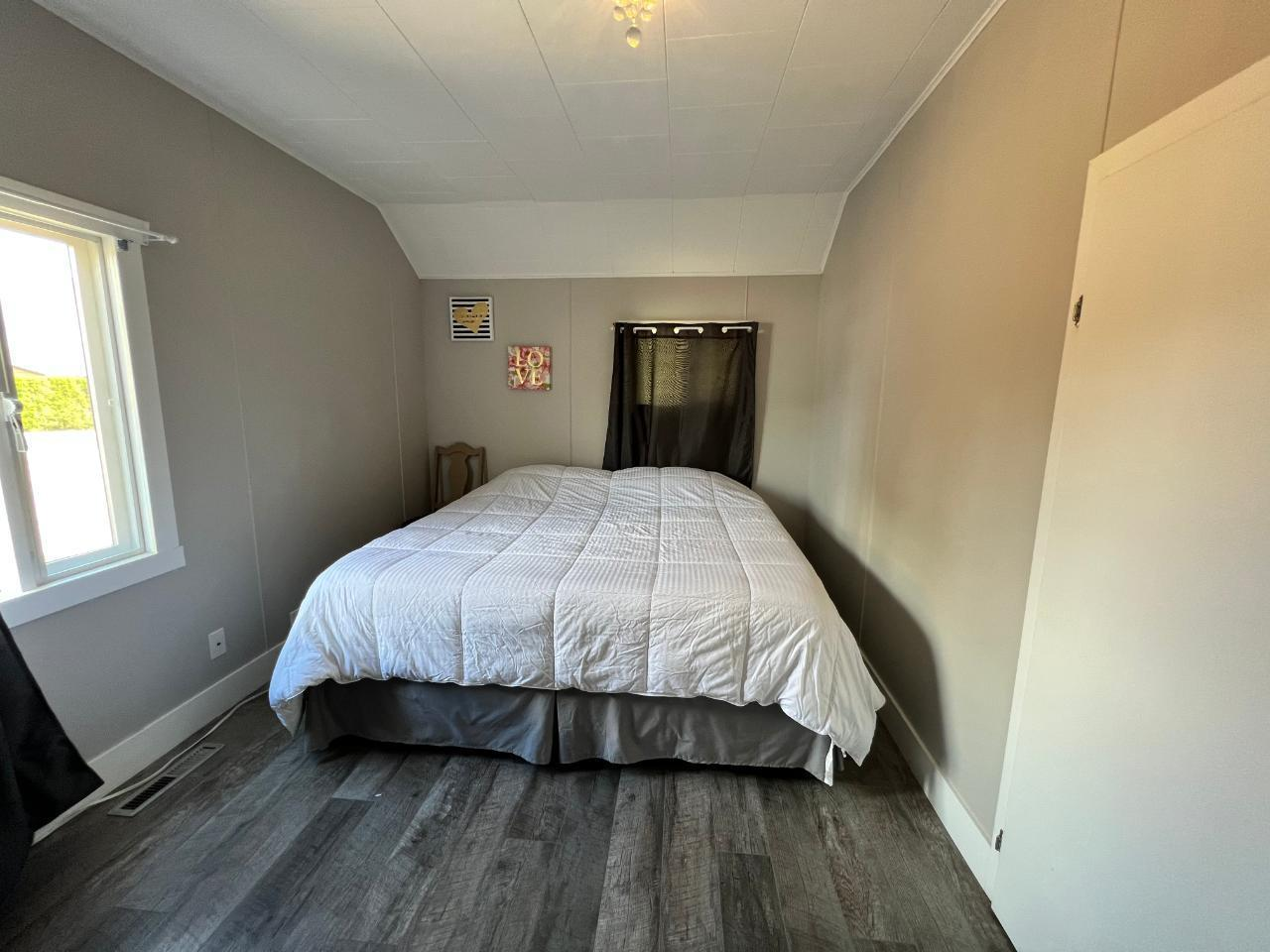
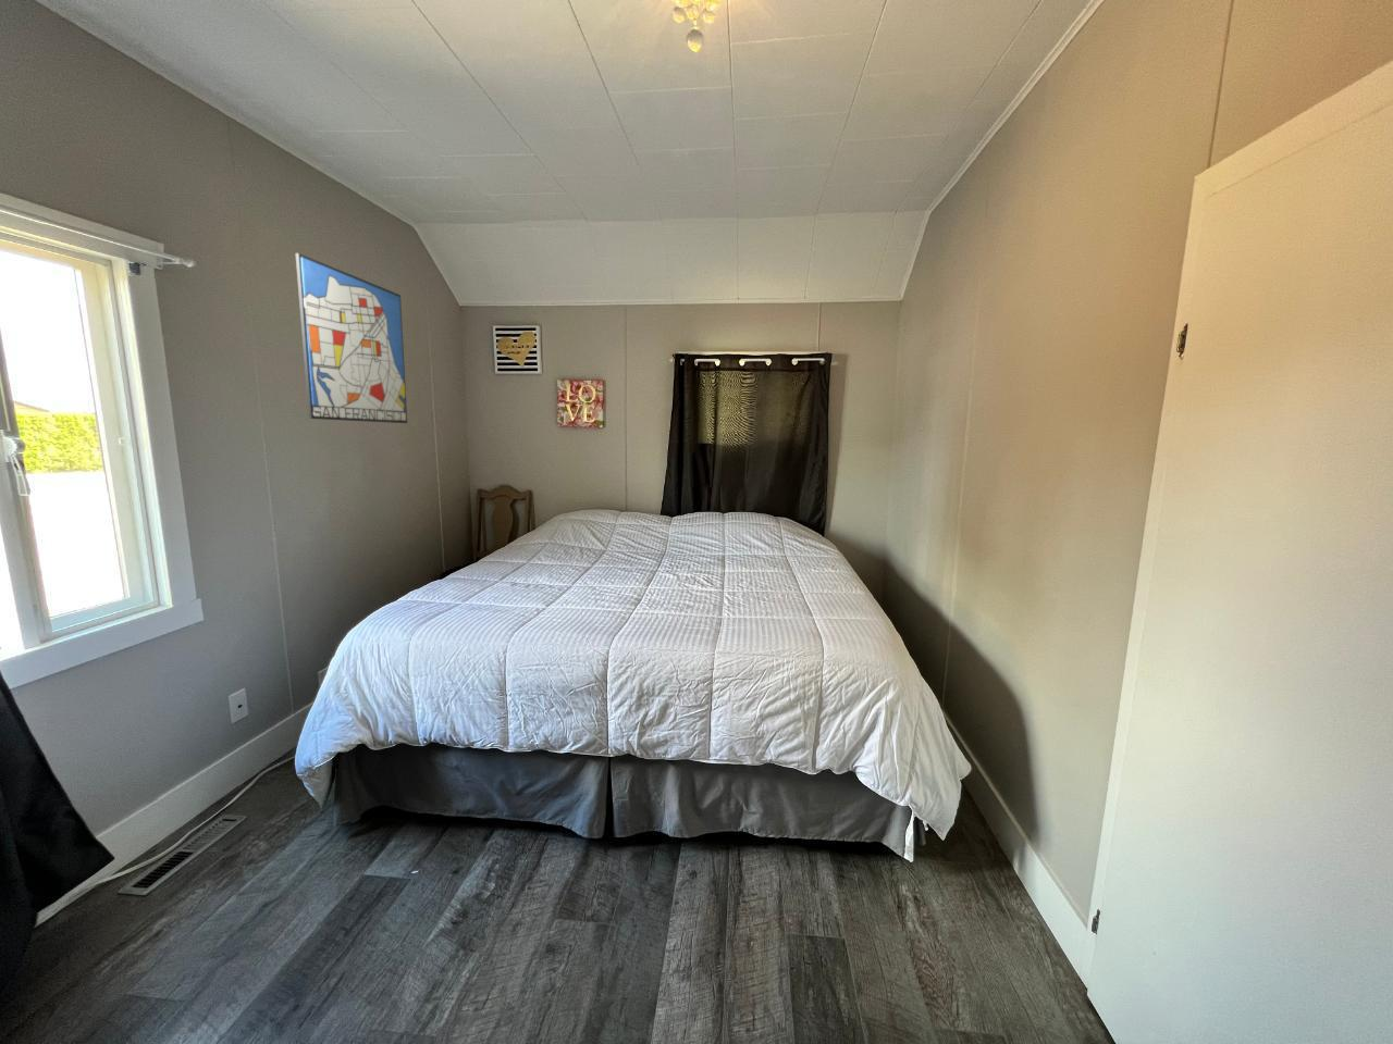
+ wall art [295,252,408,424]
